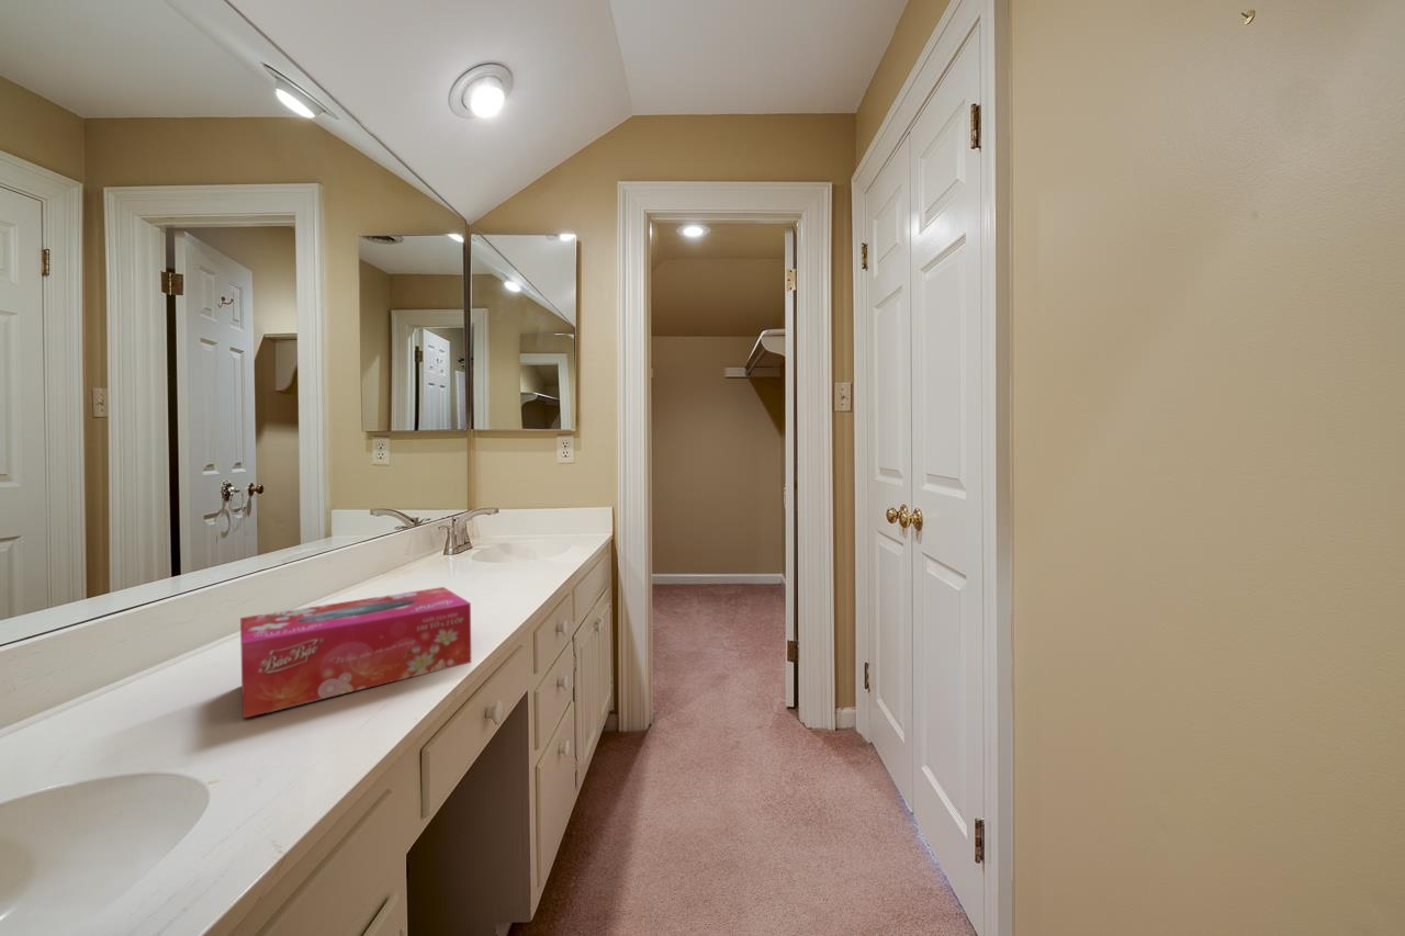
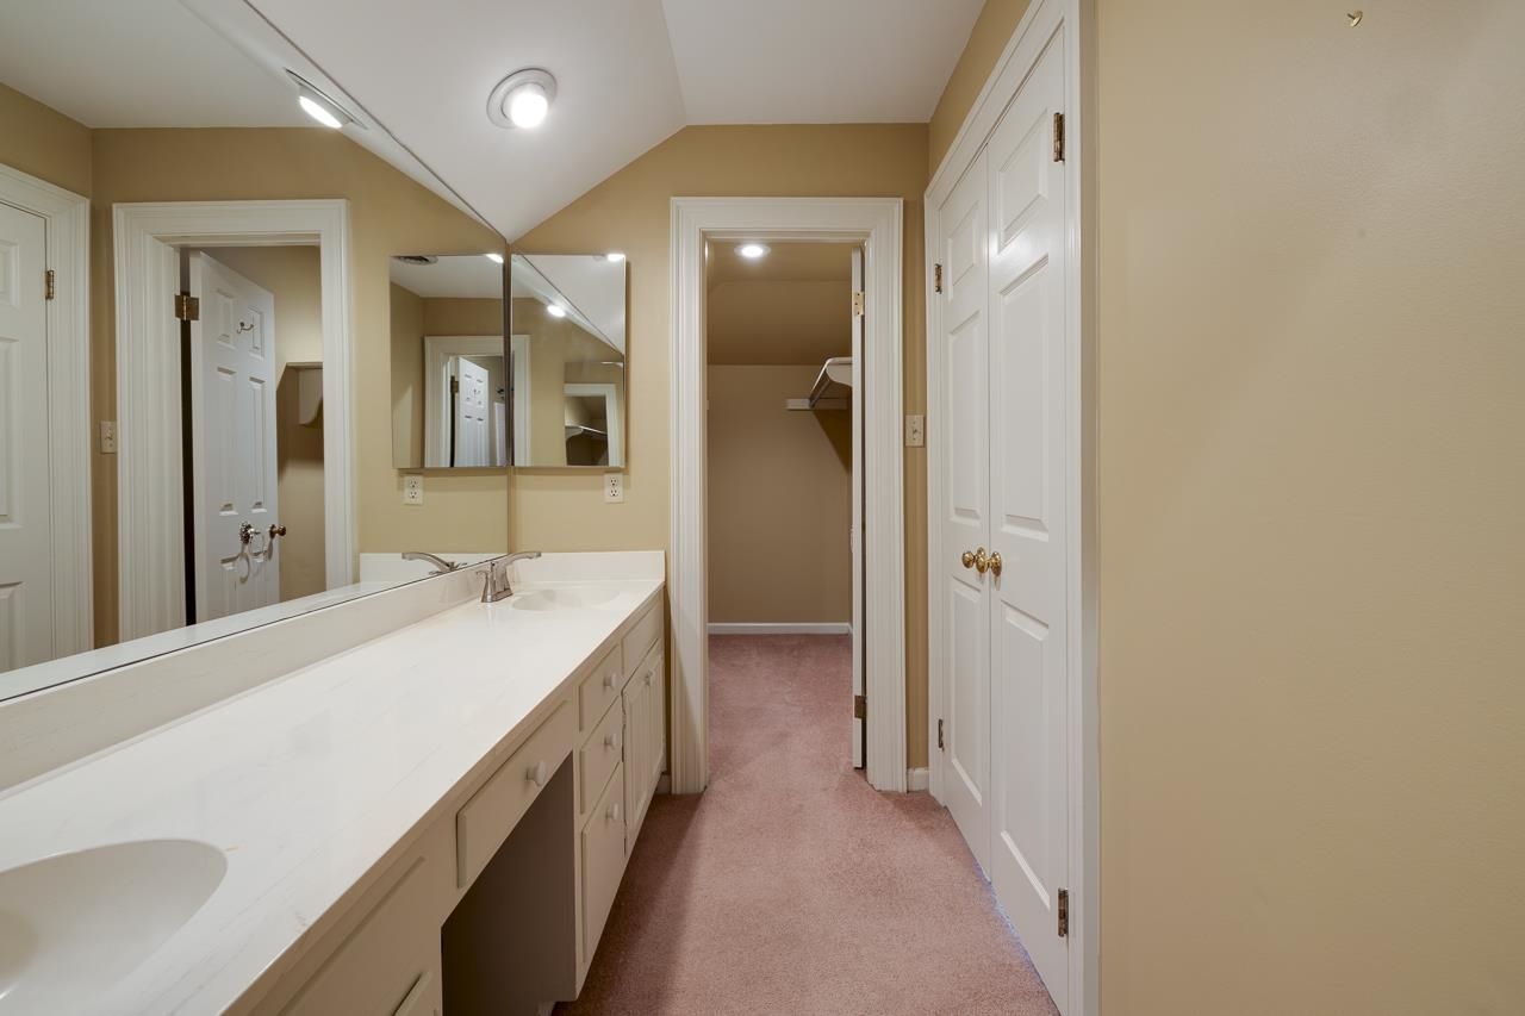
- tissue box [239,586,472,720]
